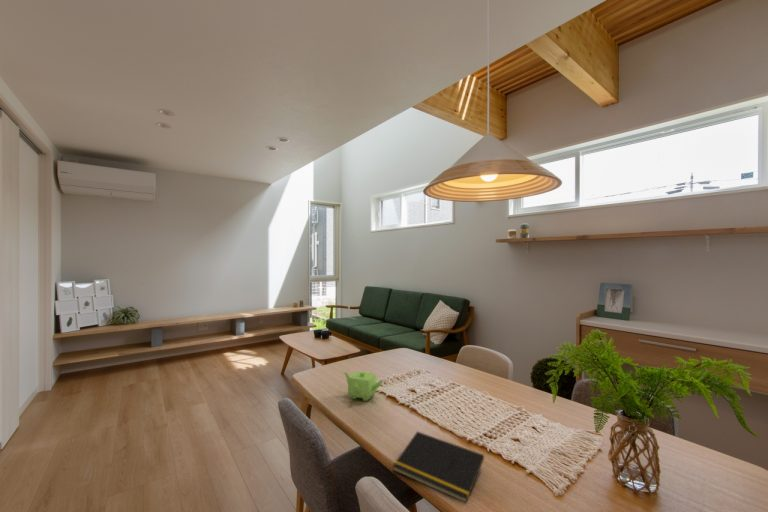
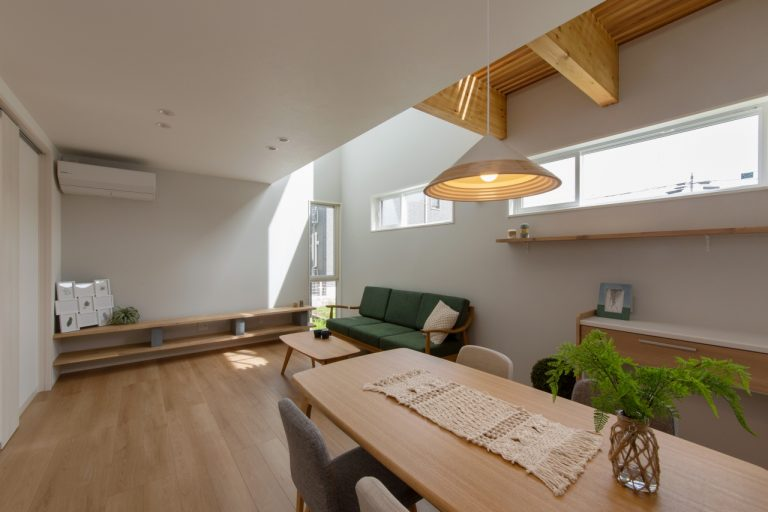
- notepad [392,430,485,504]
- teapot [342,370,383,402]
